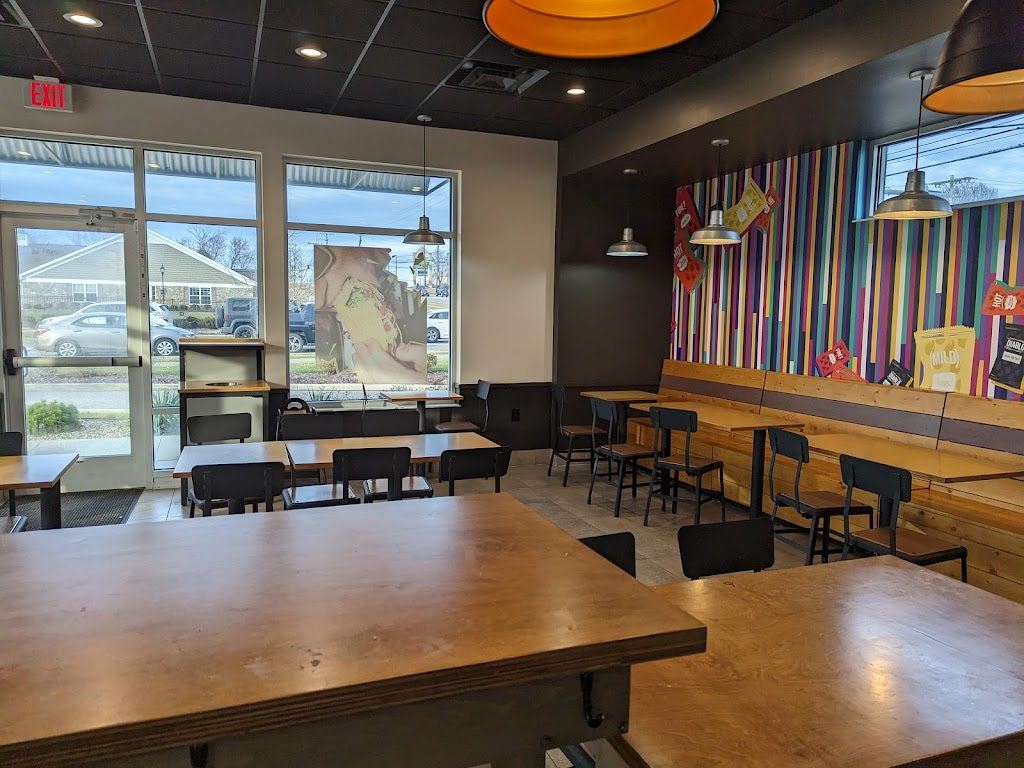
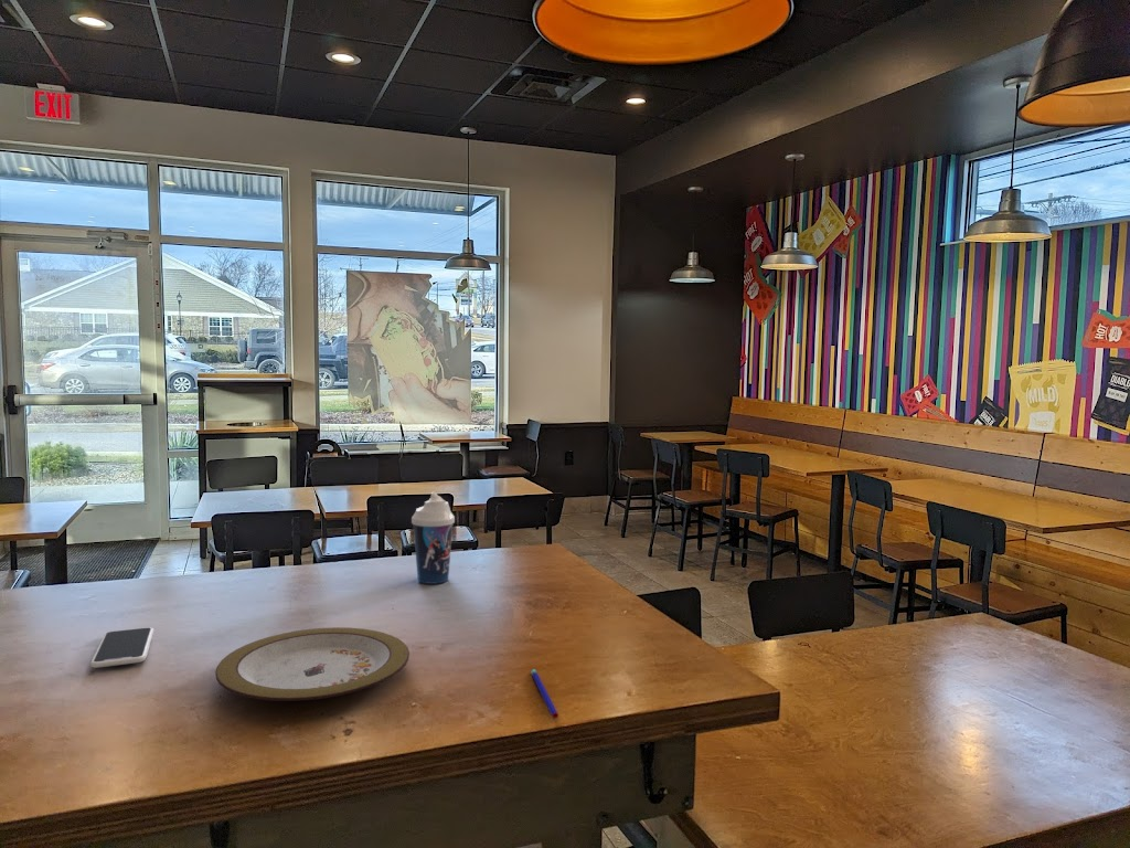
+ beverage cup [411,491,456,585]
+ smartphone [89,626,154,669]
+ plate [214,626,411,702]
+ pen [530,668,559,720]
